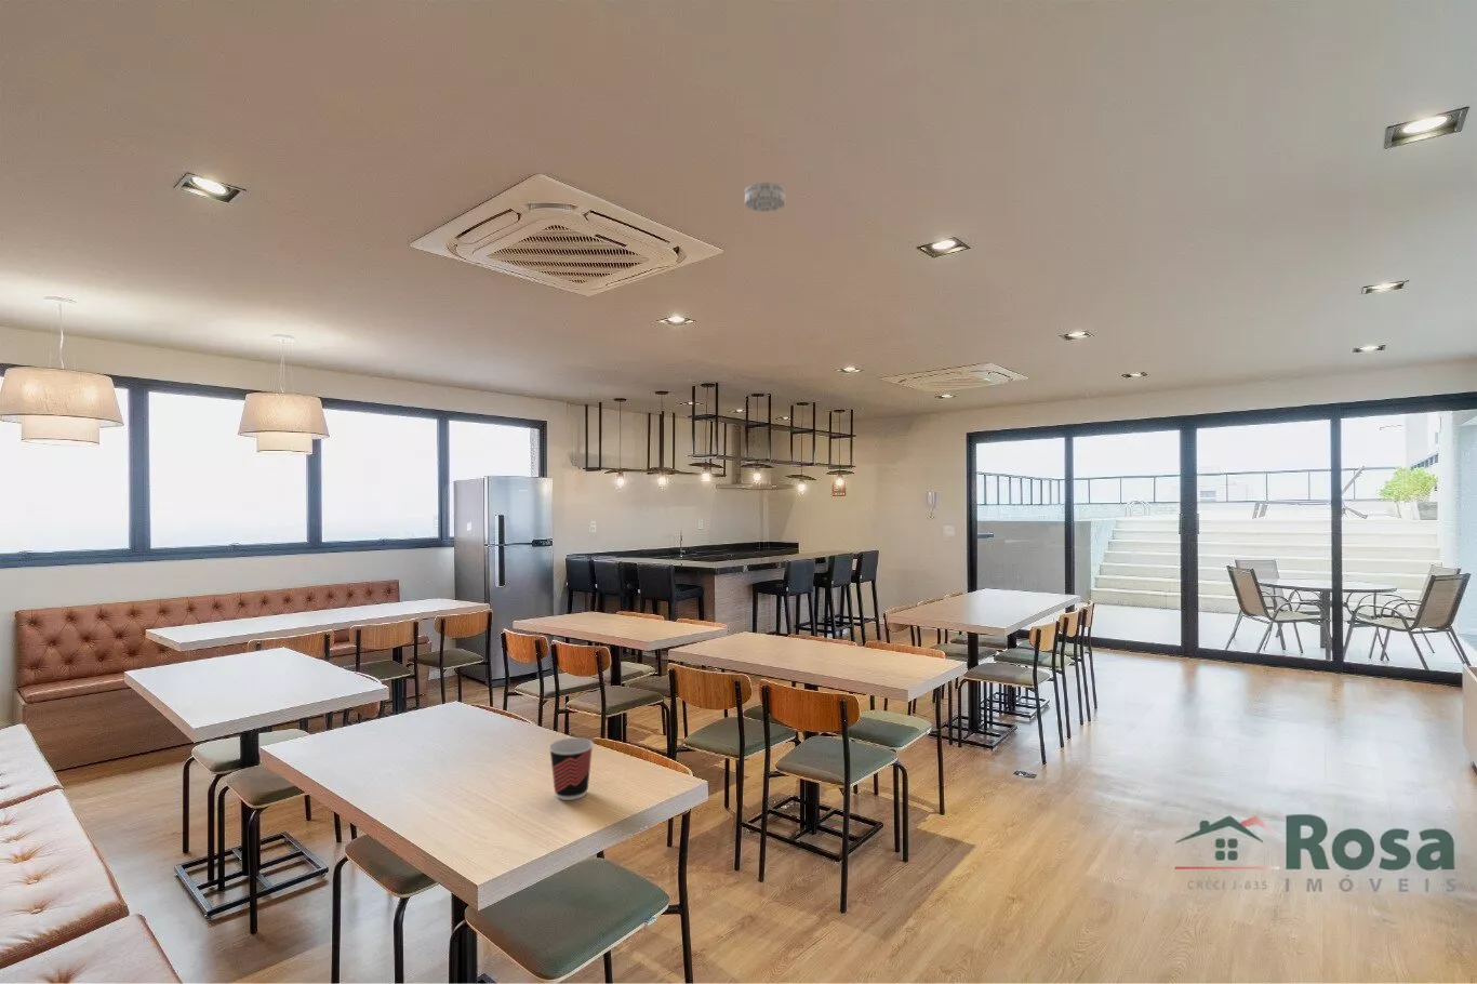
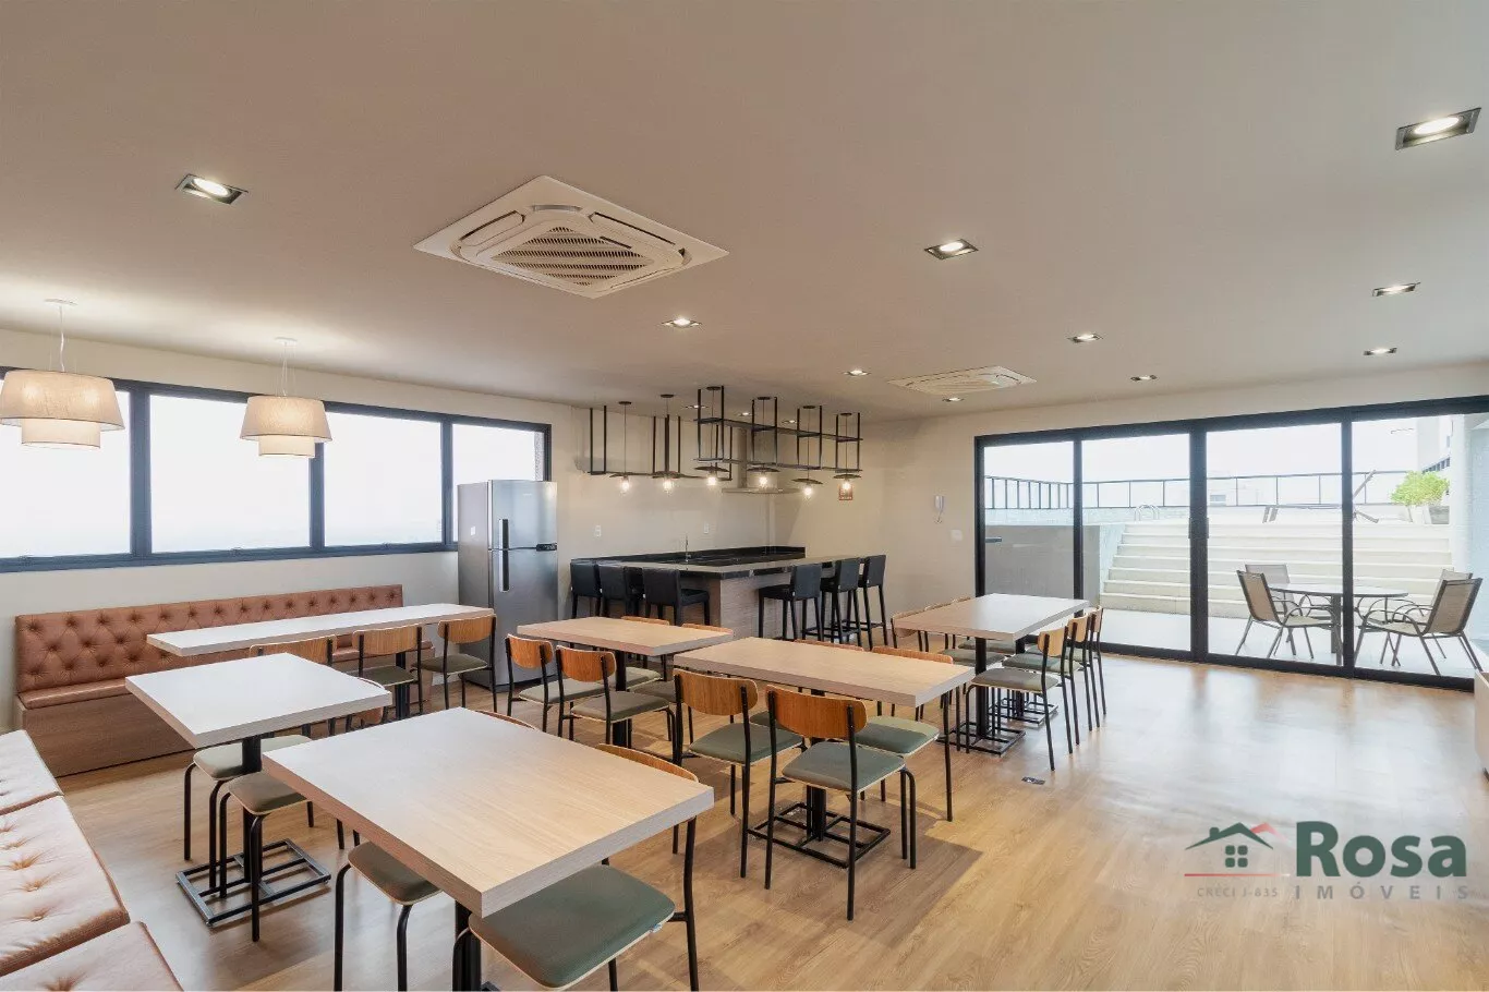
- cup [548,737,595,802]
- smoke detector [743,180,786,213]
